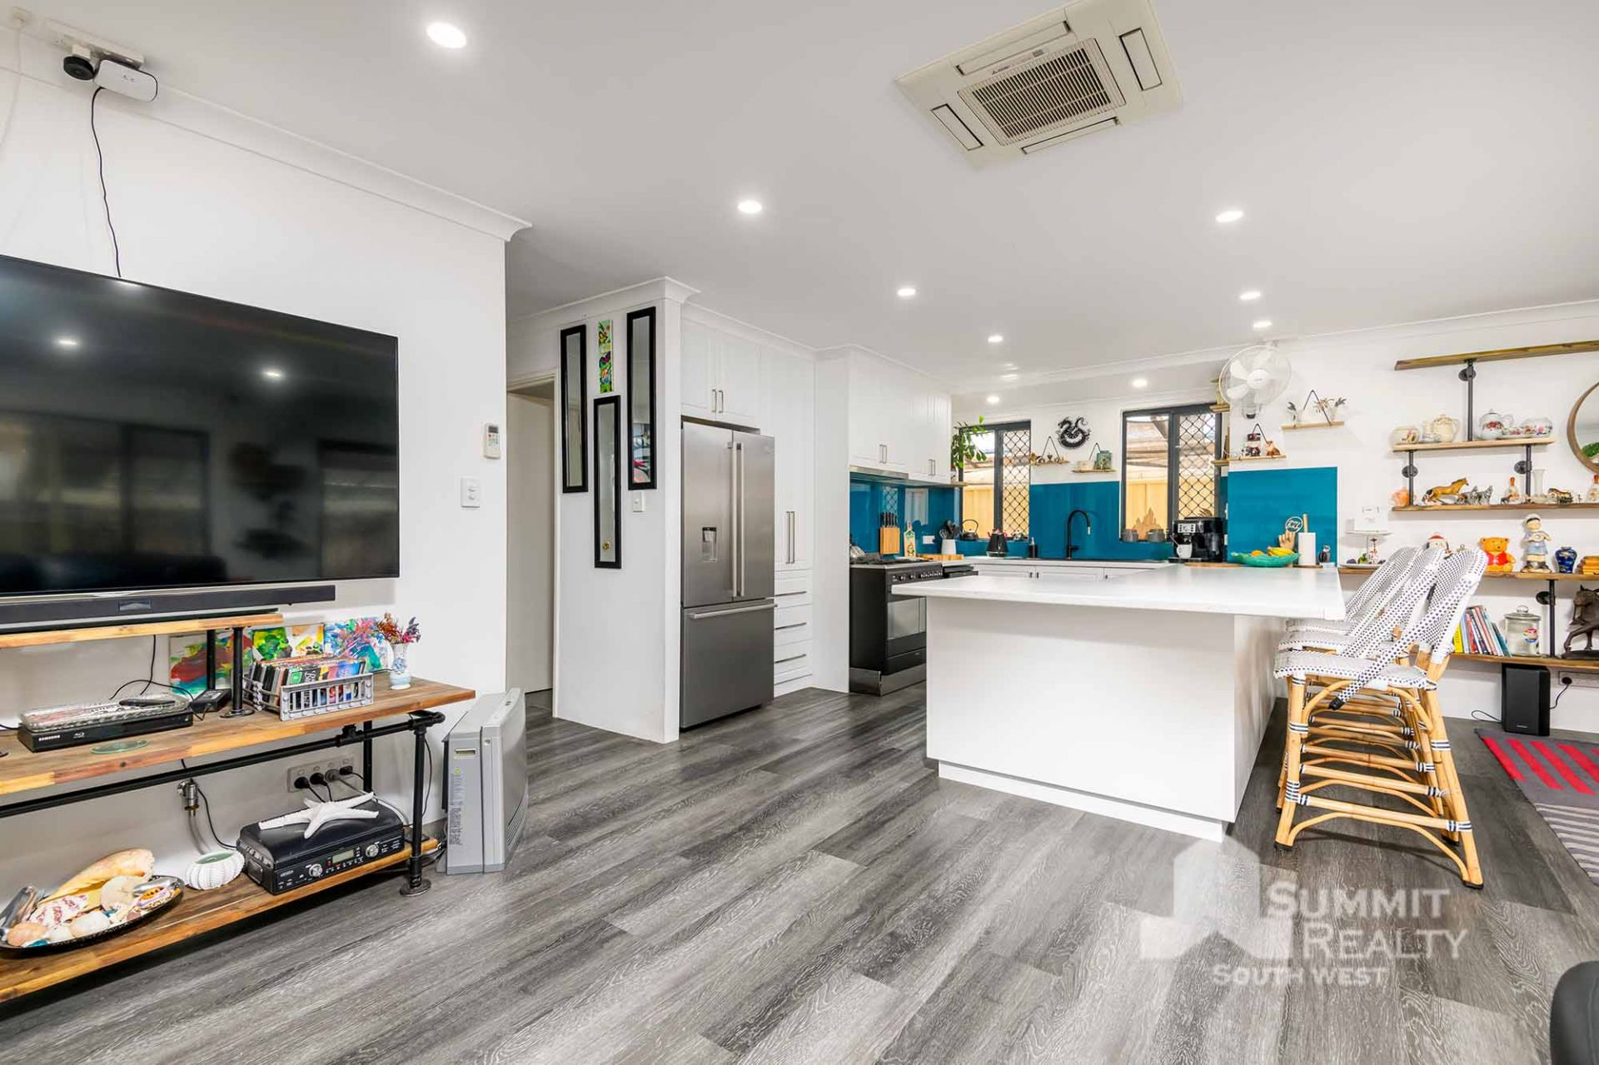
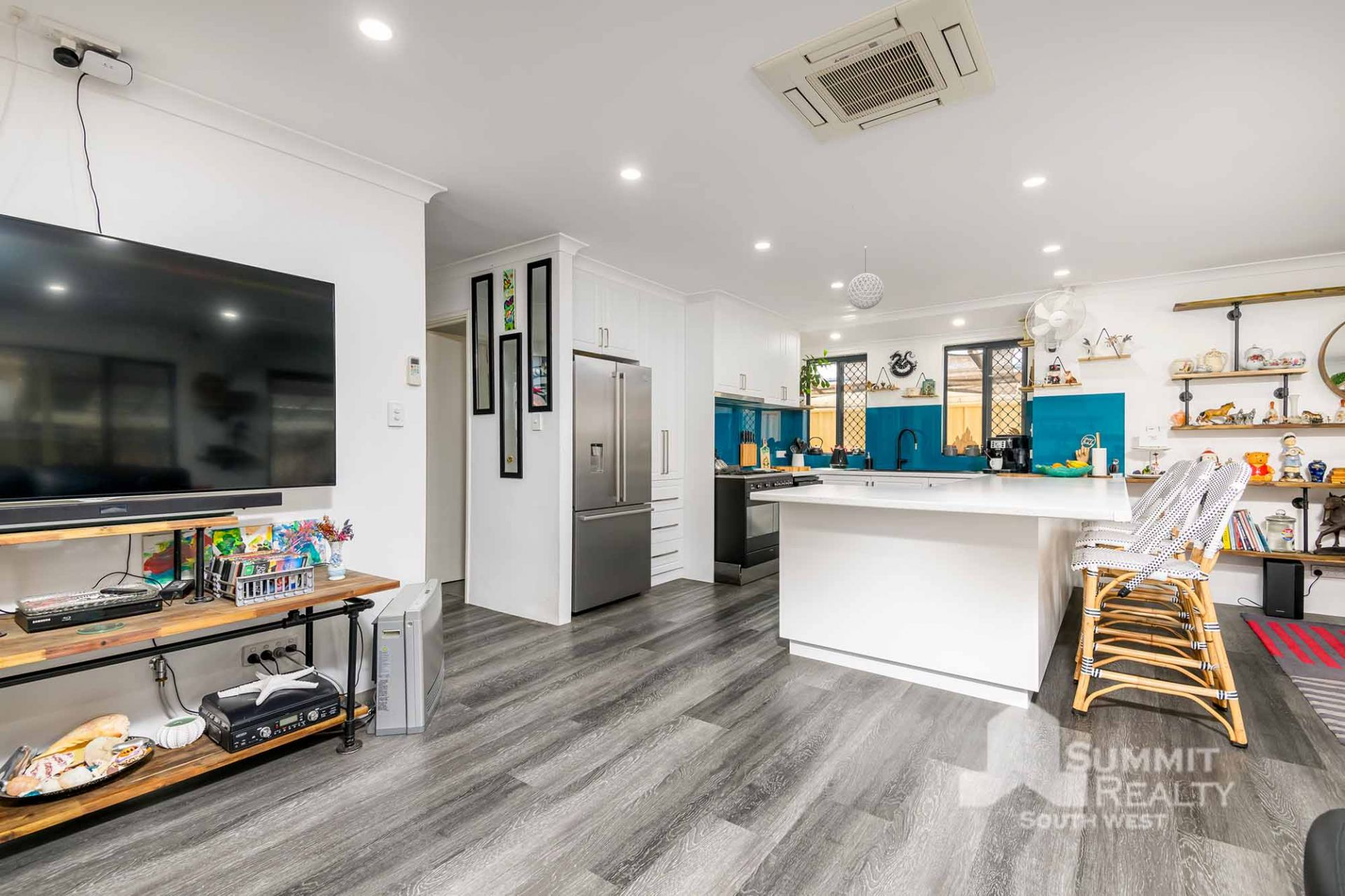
+ pendant light [846,245,885,310]
